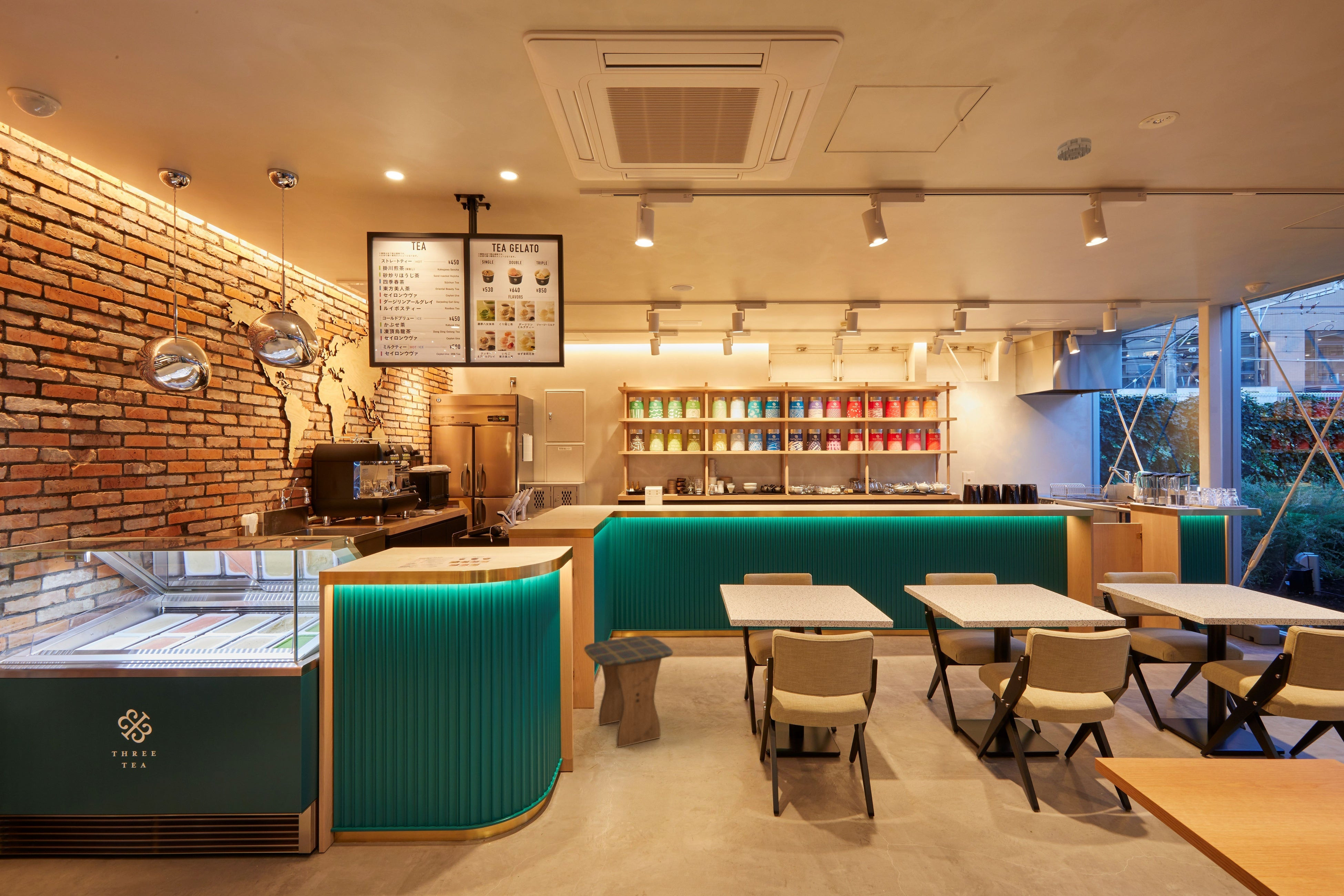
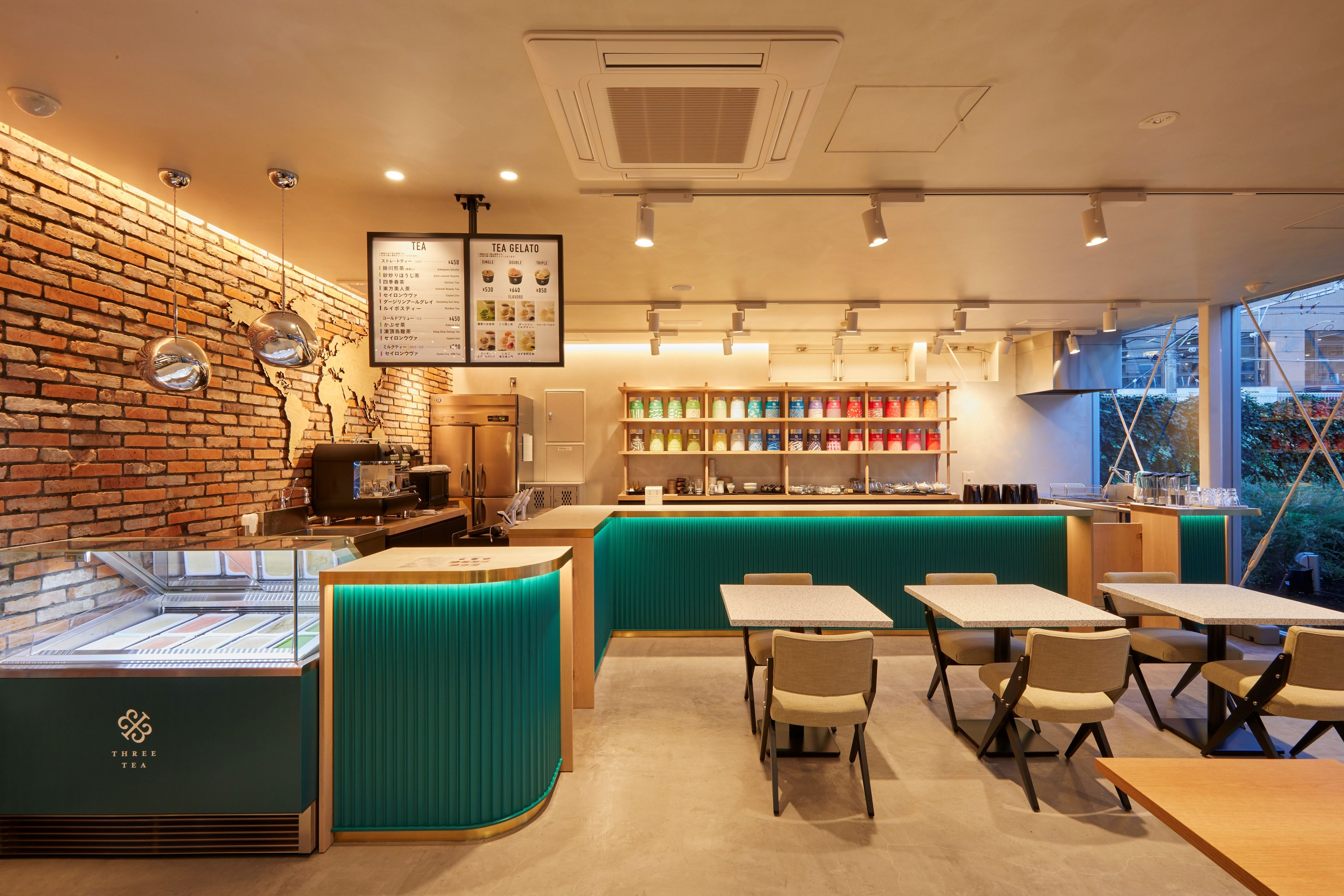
- stool [584,635,673,748]
- smoke detector [1057,137,1092,161]
